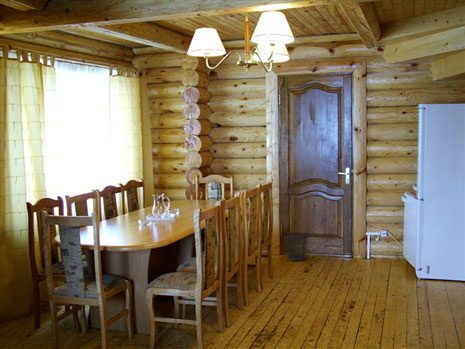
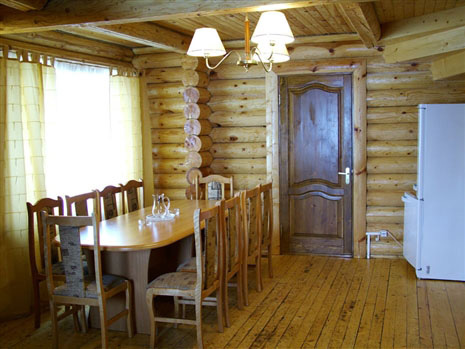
- wastebasket [283,232,310,262]
